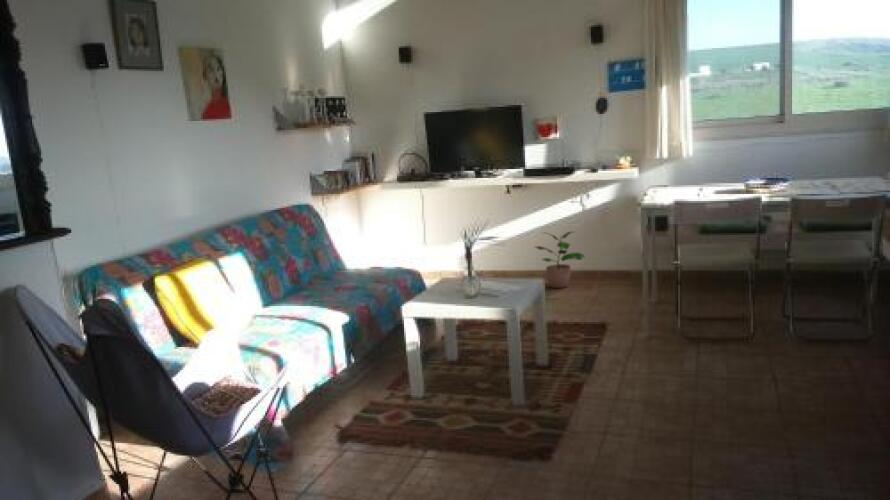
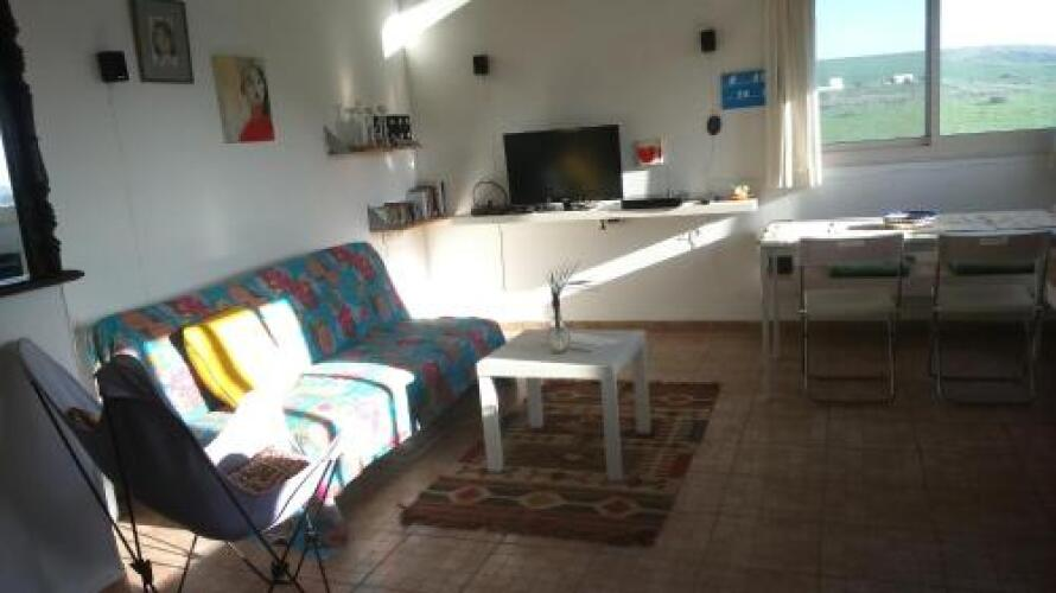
- potted plant [533,230,585,289]
